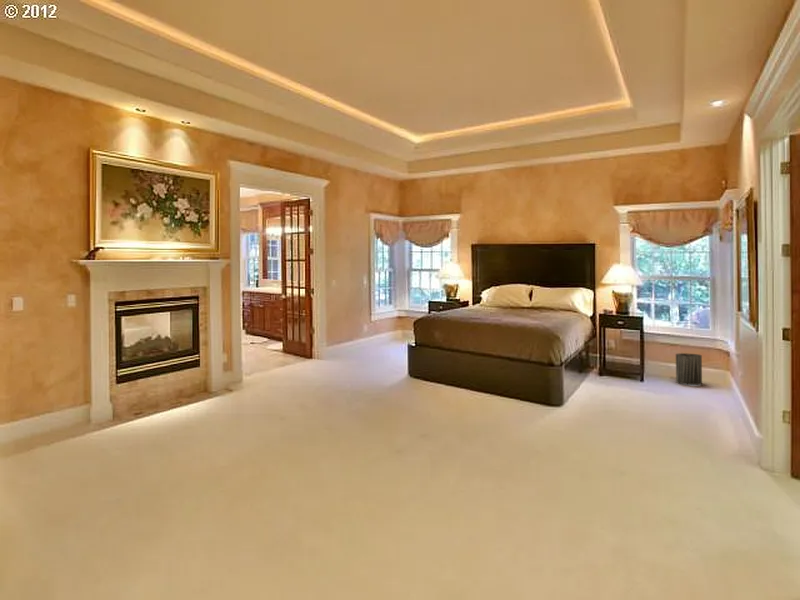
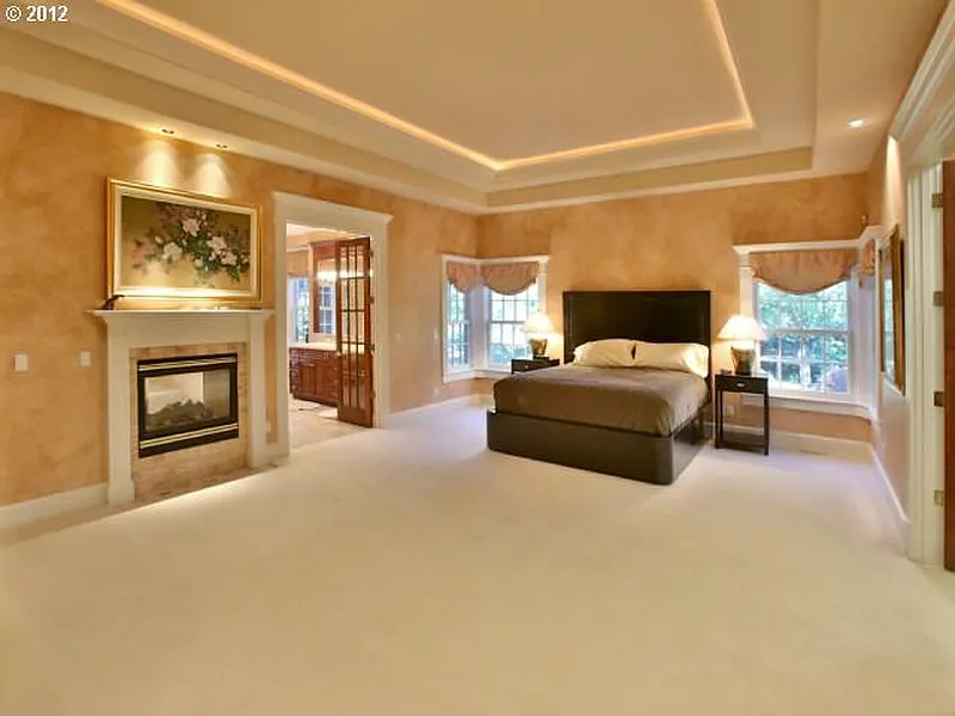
- trash can [675,352,703,386]
